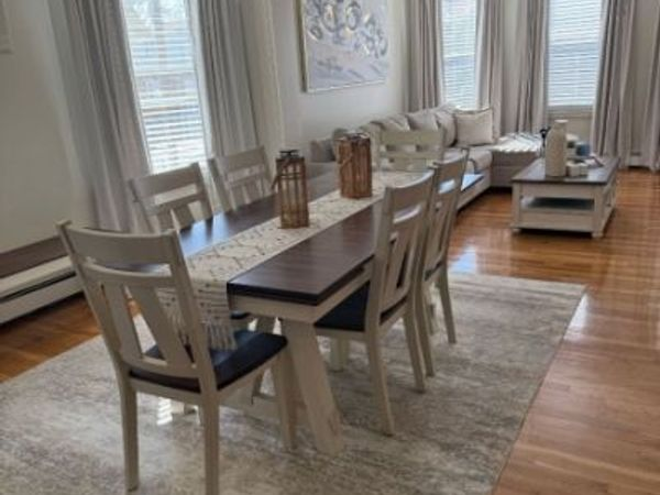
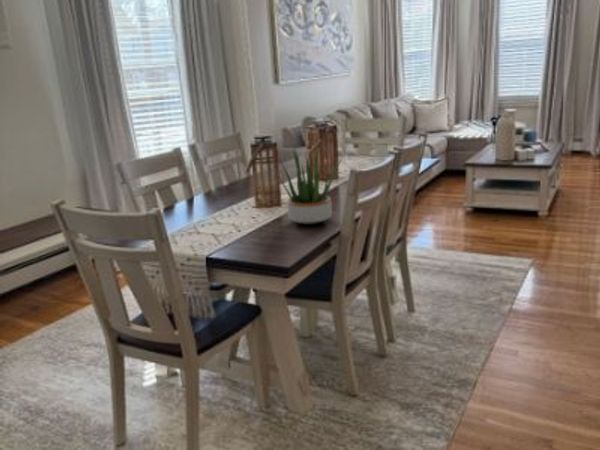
+ potted plant [264,144,348,226]
